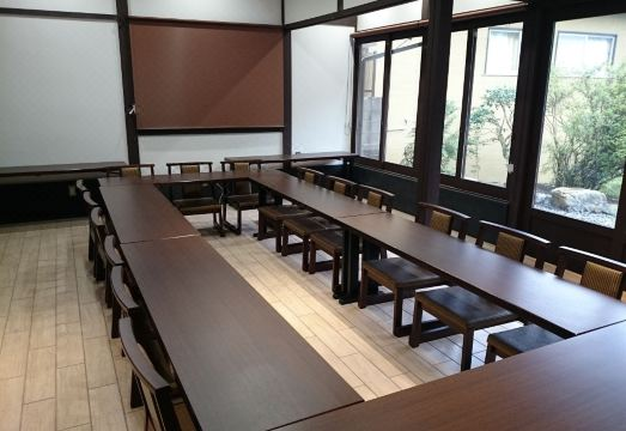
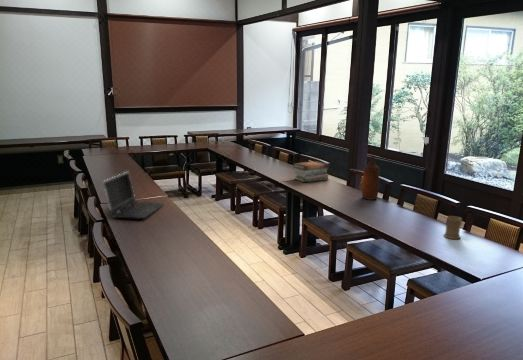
+ book stack [292,160,330,183]
+ mug [442,215,463,240]
+ laptop computer [101,170,166,220]
+ bottle [361,155,380,201]
